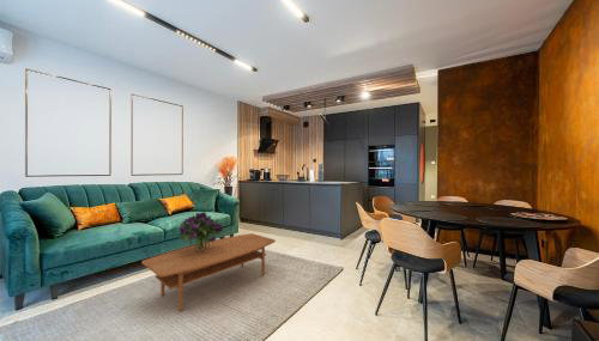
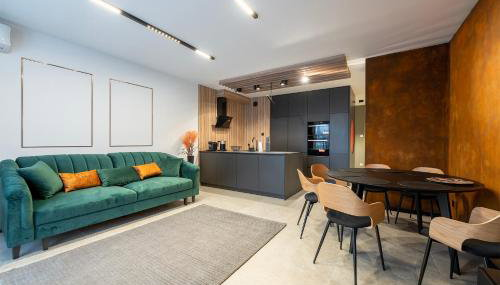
- bouquet [177,211,224,251]
- coffee table [141,232,277,312]
